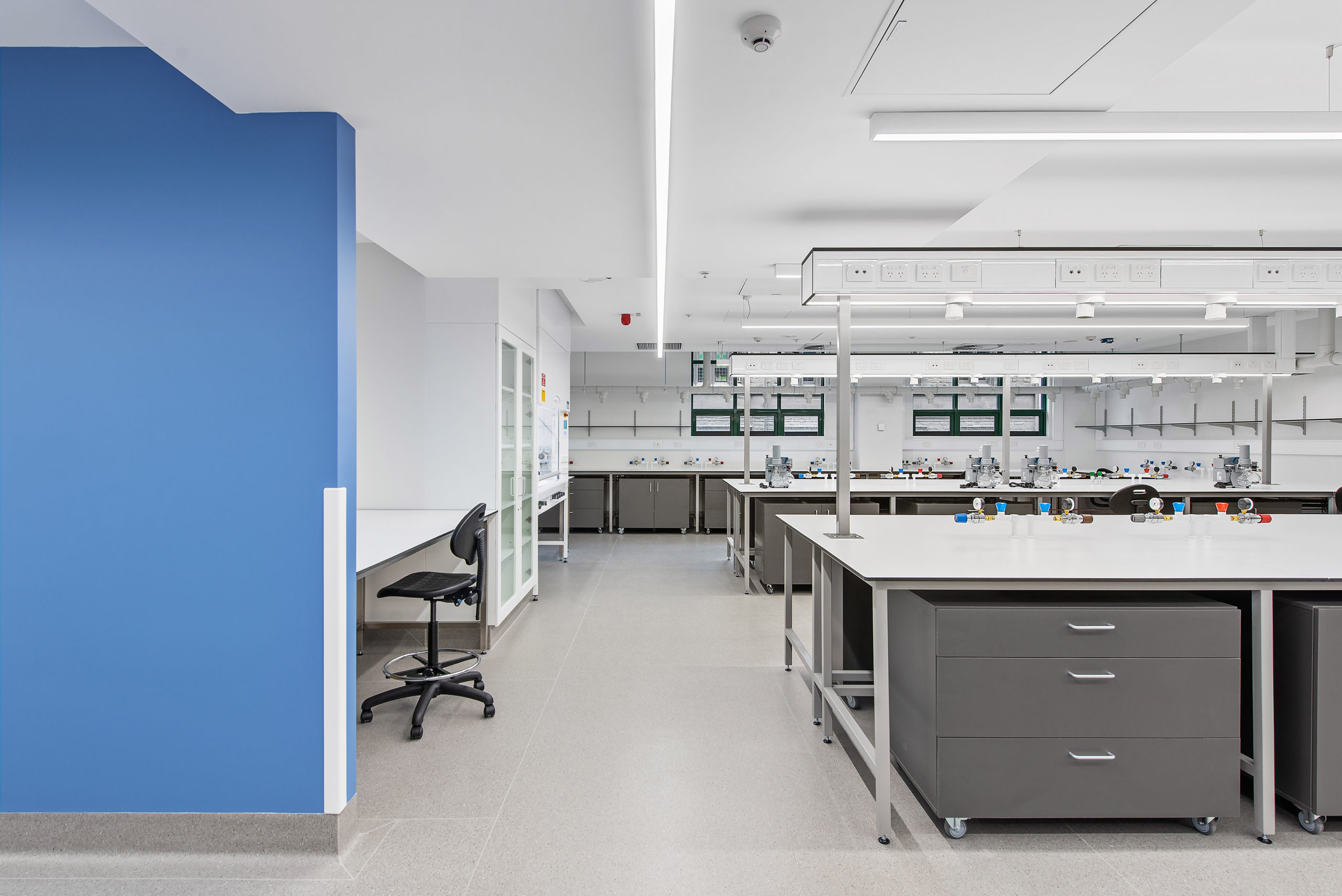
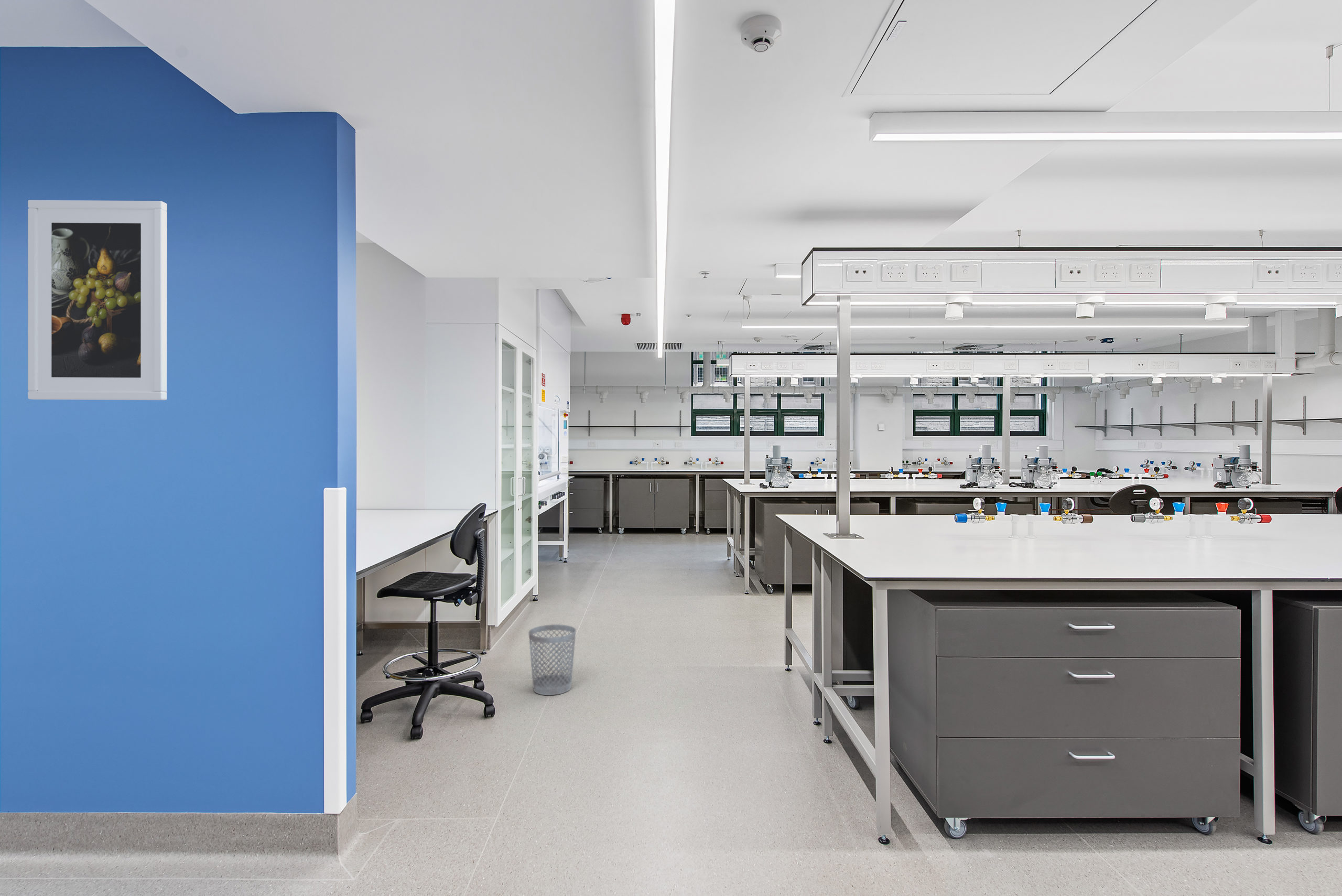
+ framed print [27,200,168,401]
+ wastebasket [528,624,577,696]
